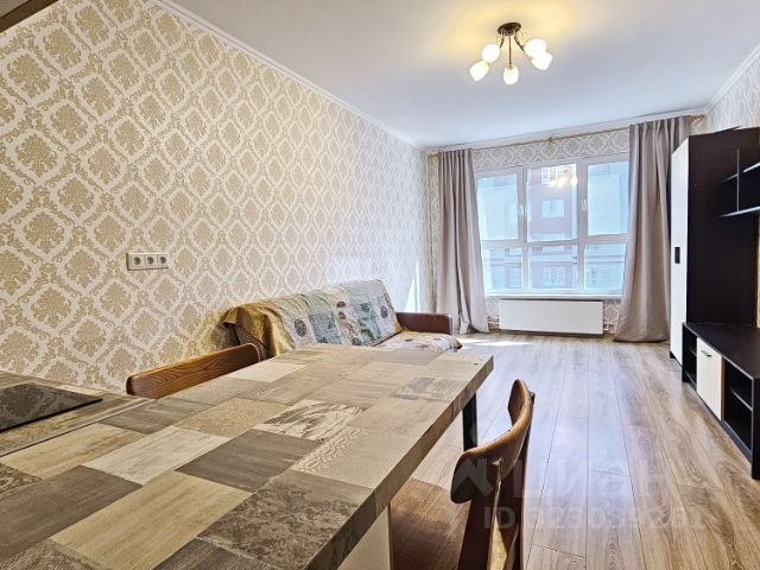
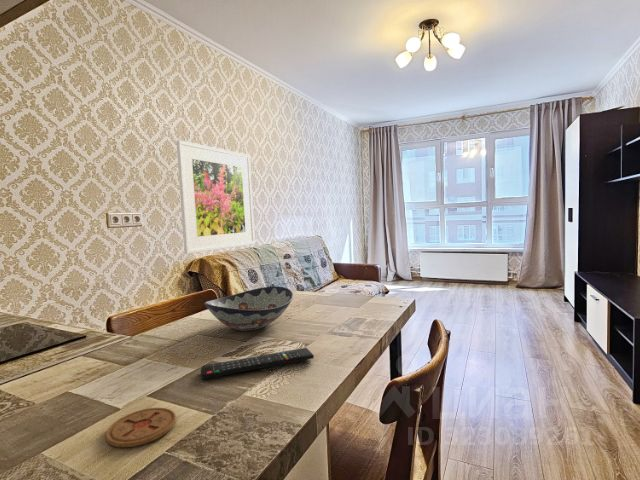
+ decorative bowl [203,285,294,332]
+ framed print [176,139,256,255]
+ remote control [200,347,315,380]
+ coaster [105,407,177,448]
